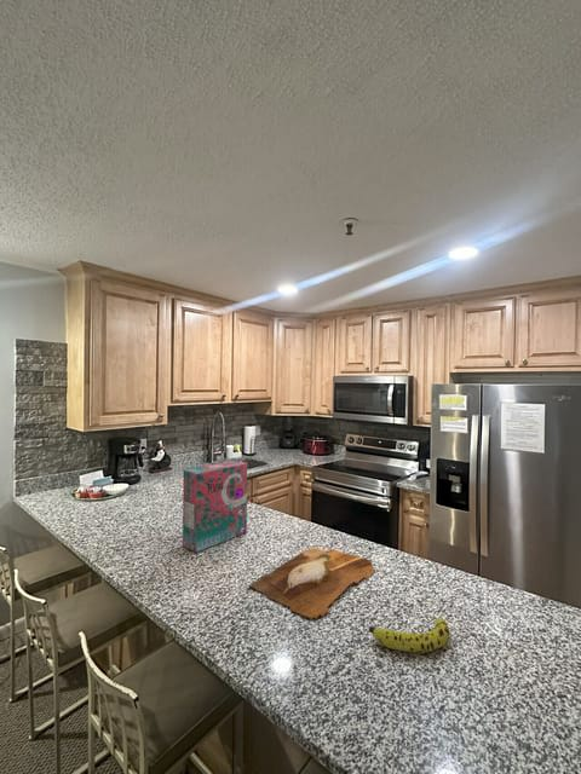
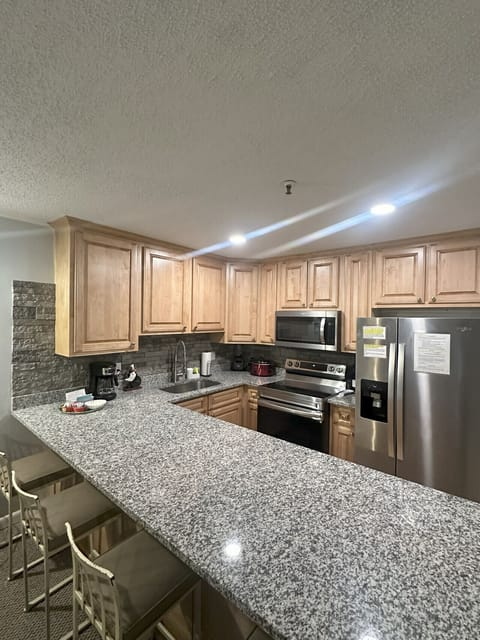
- fruit [368,617,450,654]
- cereal box [182,460,248,554]
- cutting board [248,547,376,620]
